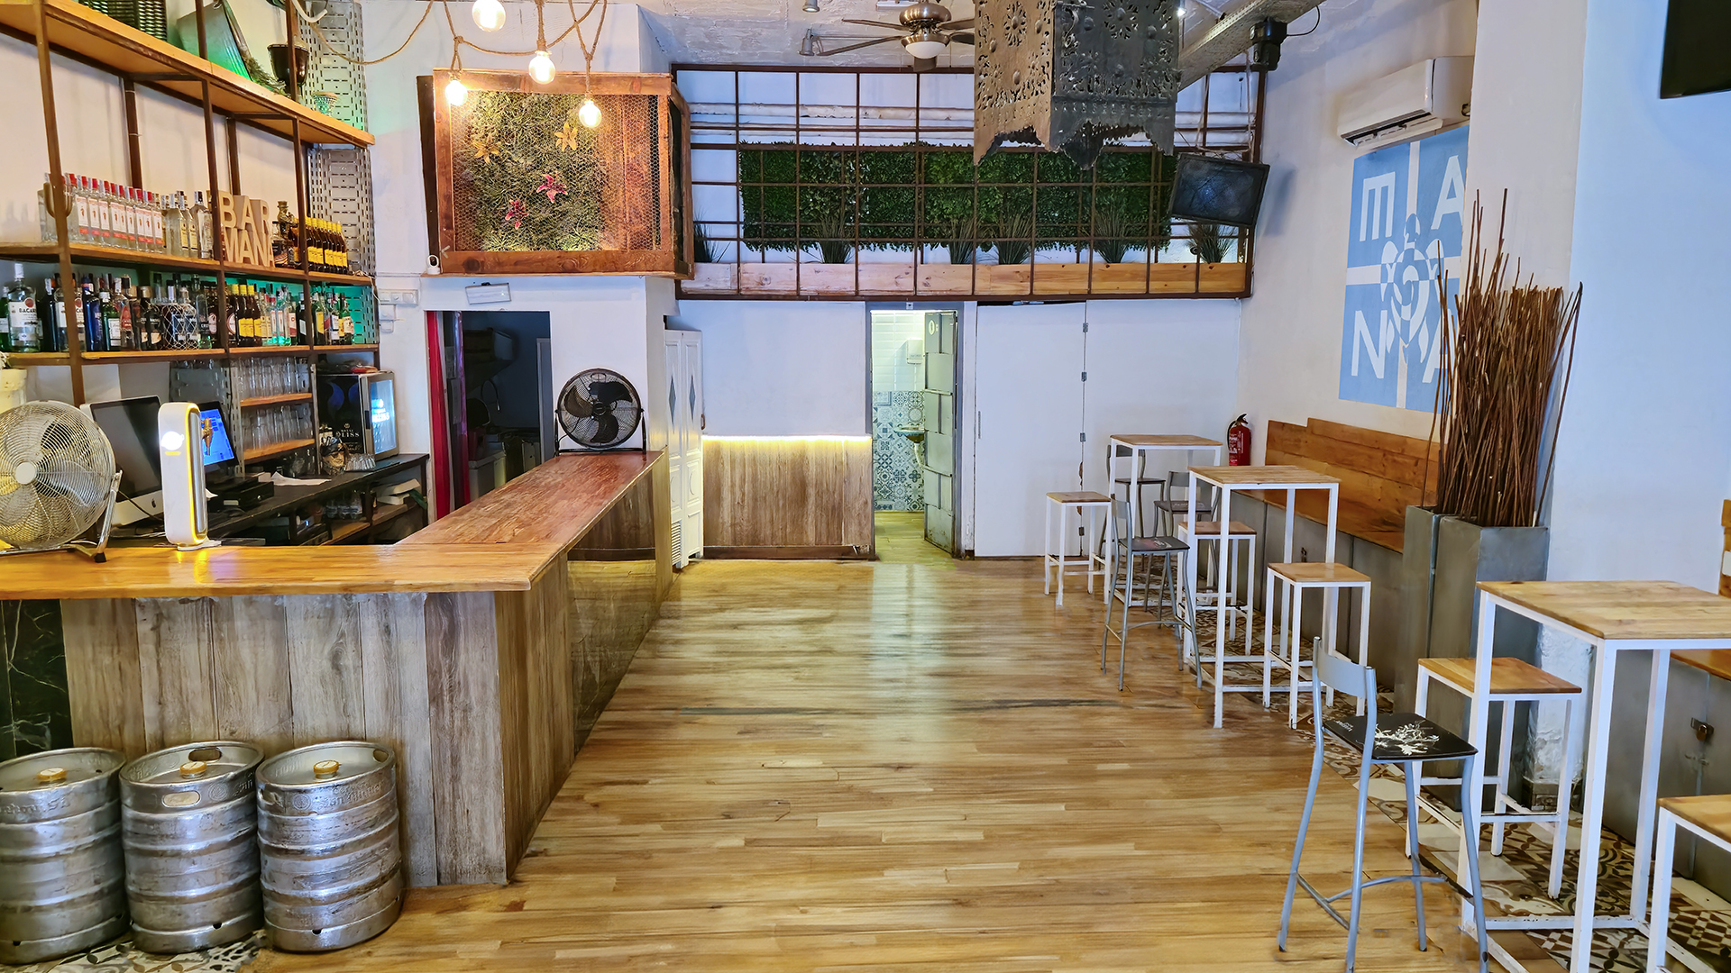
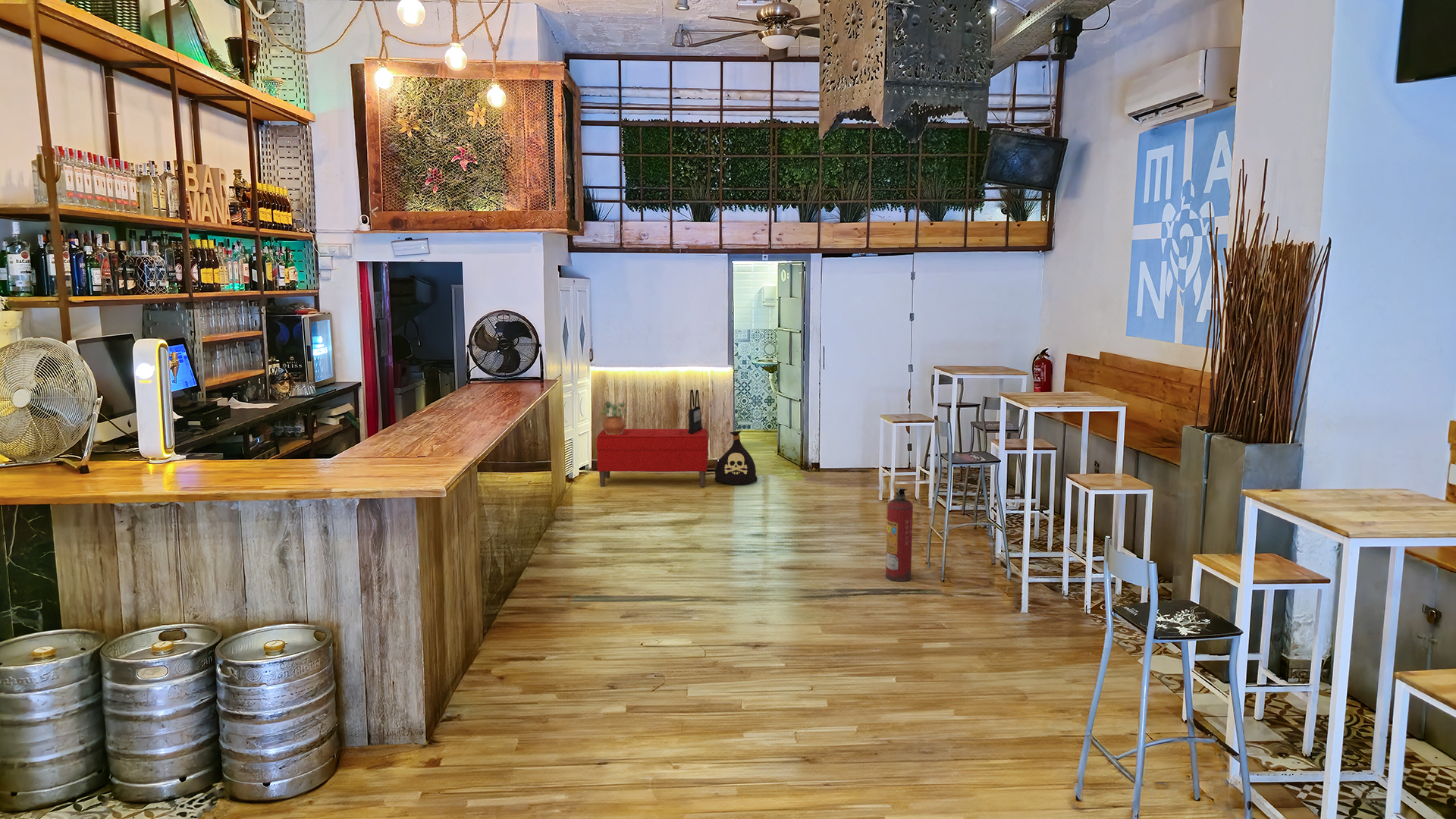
+ bench [596,428,709,488]
+ tote bag [688,389,703,434]
+ bag [714,430,758,485]
+ fire extinguisher [885,487,914,582]
+ potted plant [601,400,628,435]
